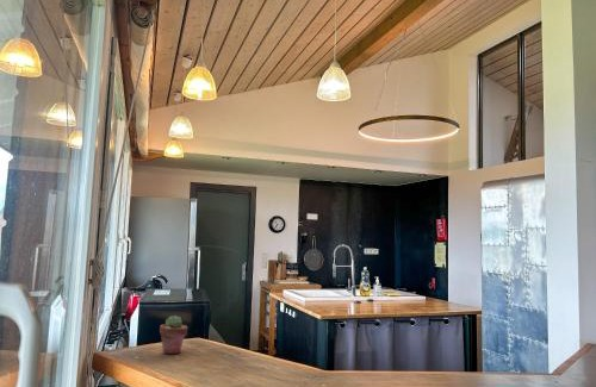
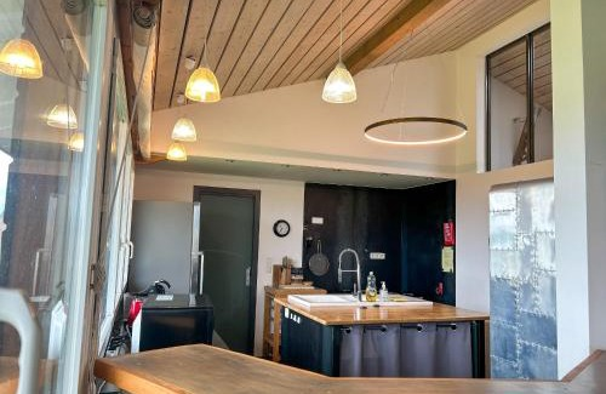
- potted succulent [159,314,190,355]
